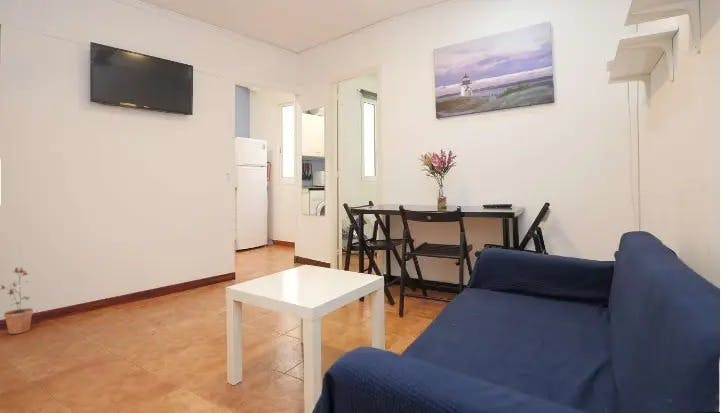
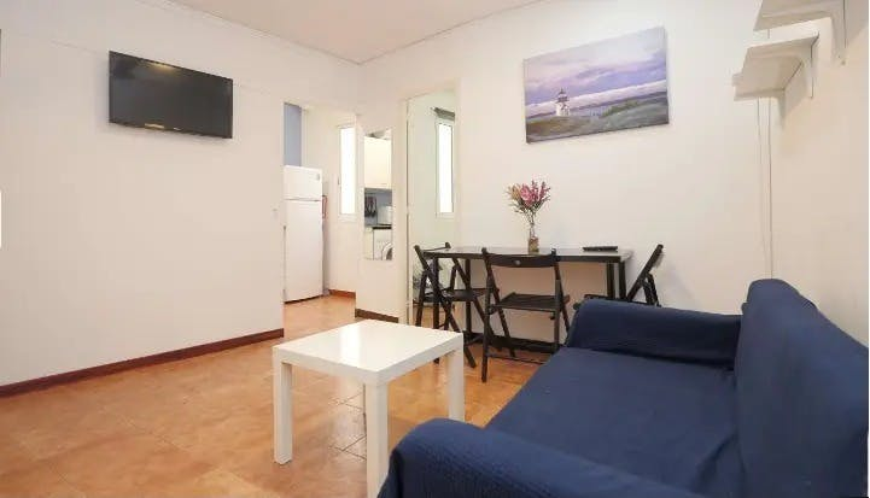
- potted plant [0,267,34,335]
